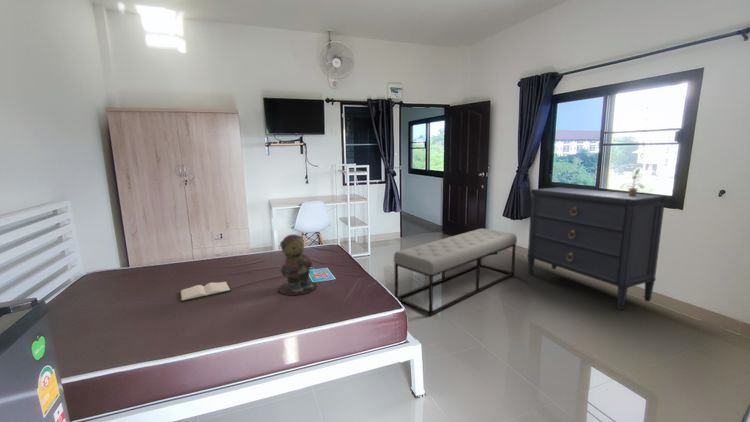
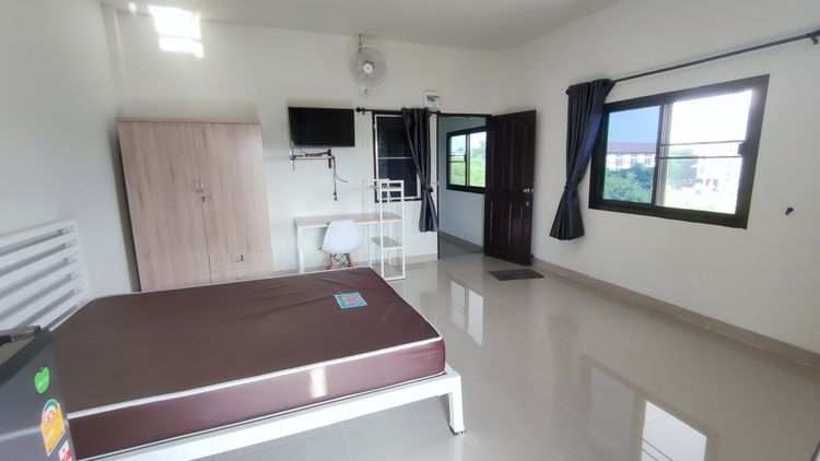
- hardback book [179,281,232,303]
- dresser [526,186,667,311]
- teddy bear [277,233,317,296]
- bench [393,228,518,317]
- potted plant [618,168,646,196]
